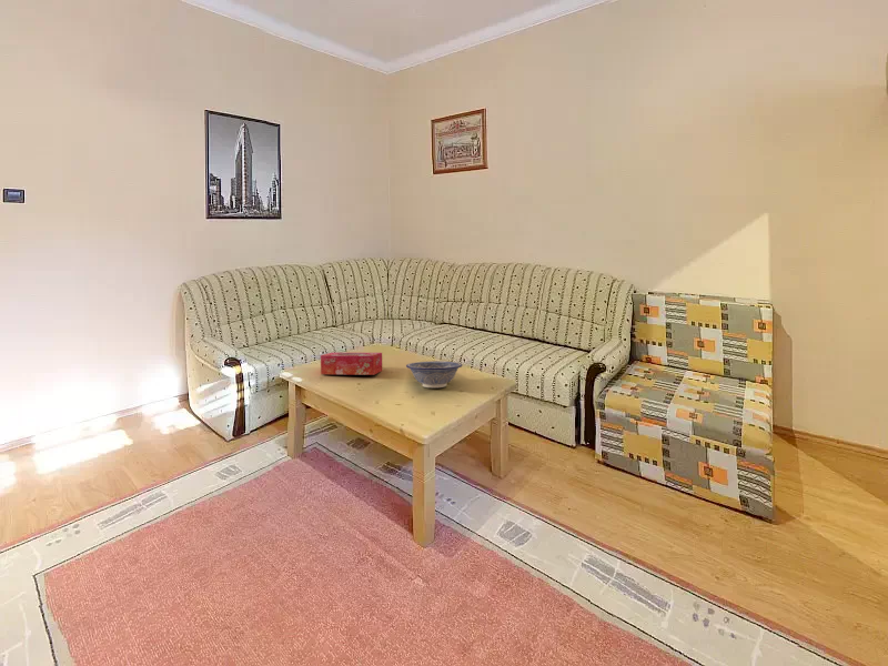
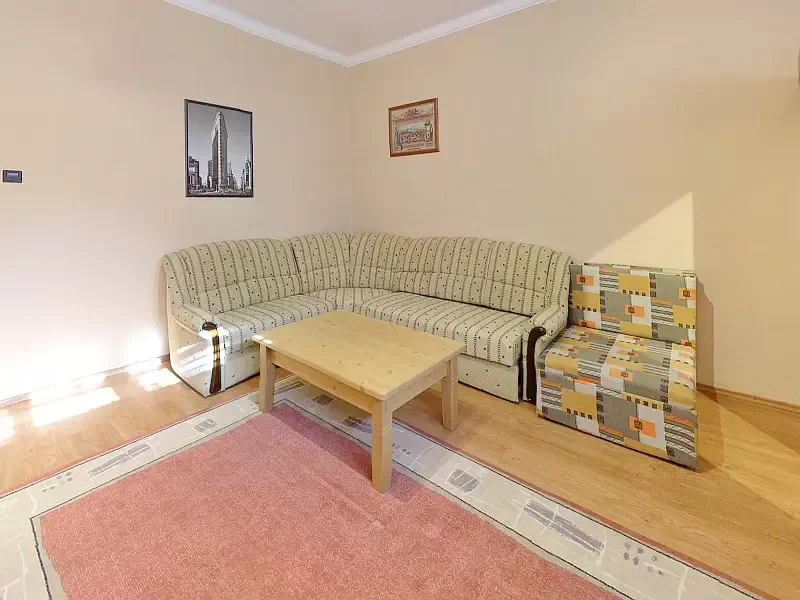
- tissue box [320,352,383,376]
- decorative bowl [405,360,463,389]
